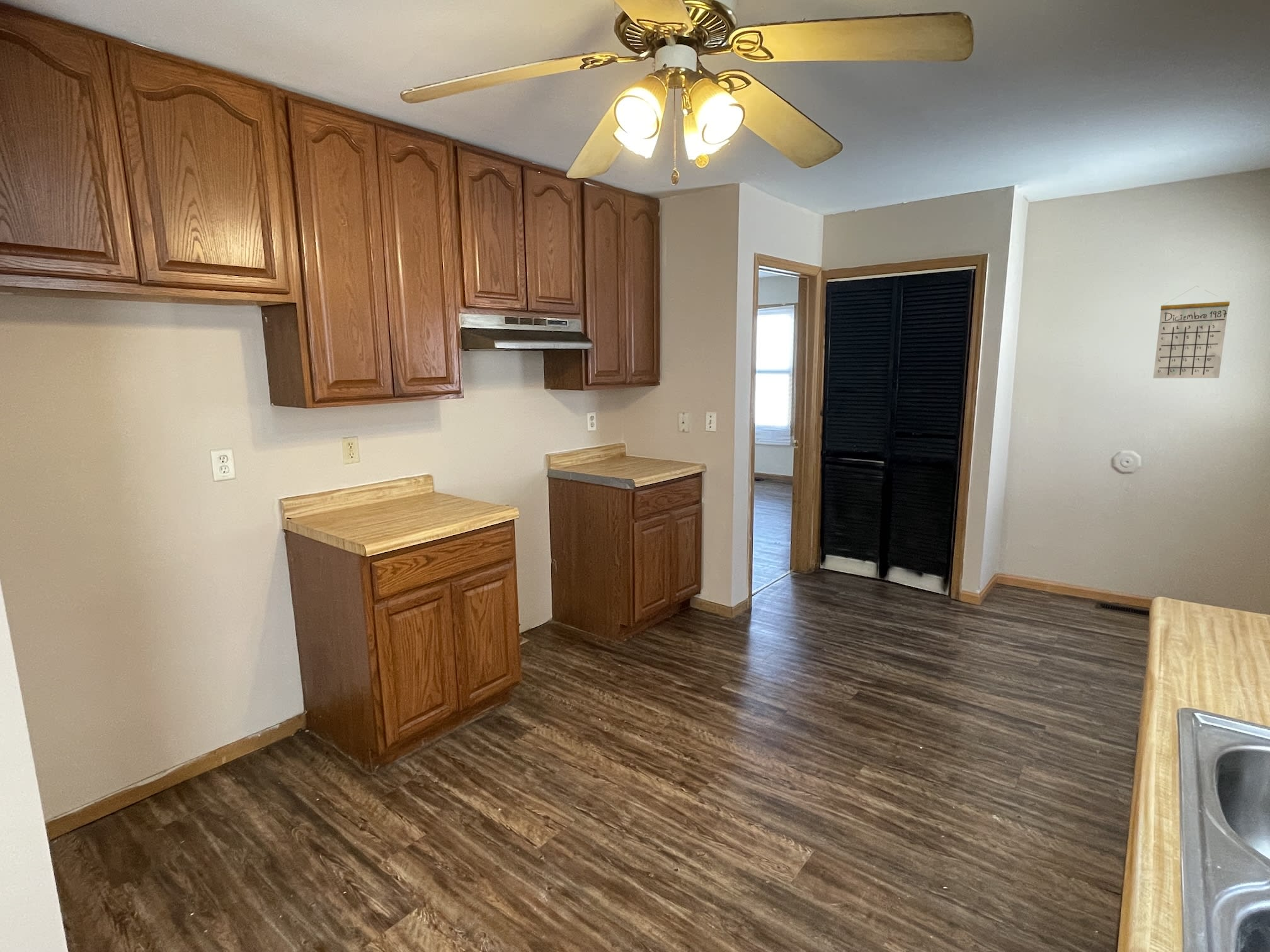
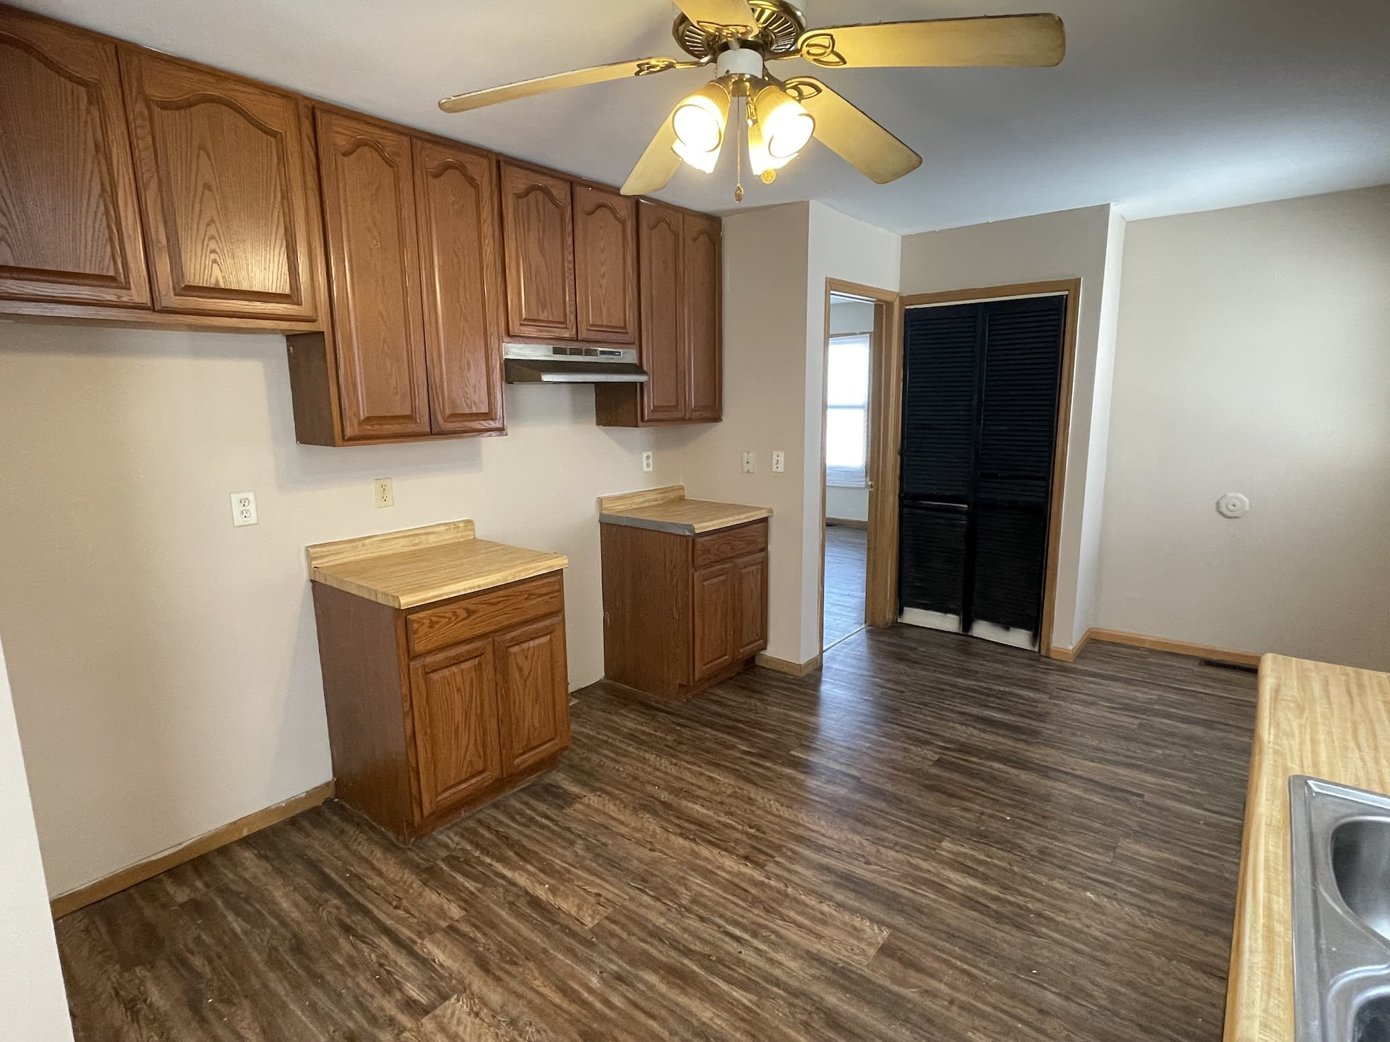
- calendar [1153,285,1230,379]
